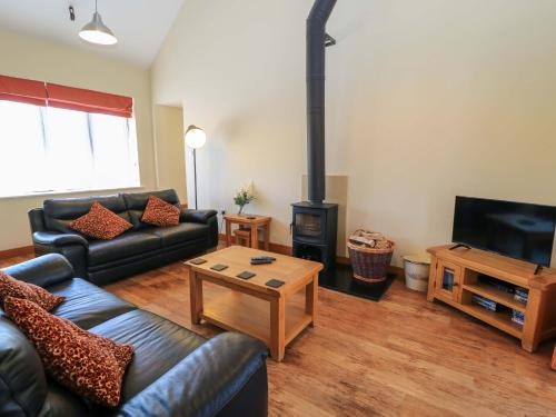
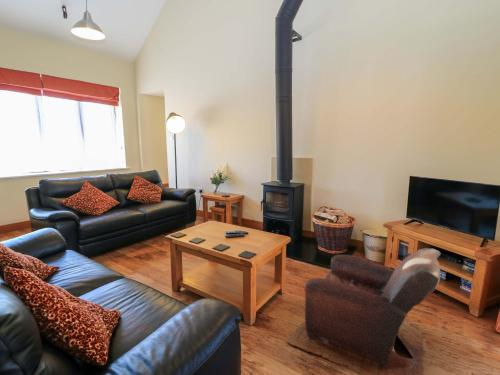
+ armchair [283,247,442,375]
